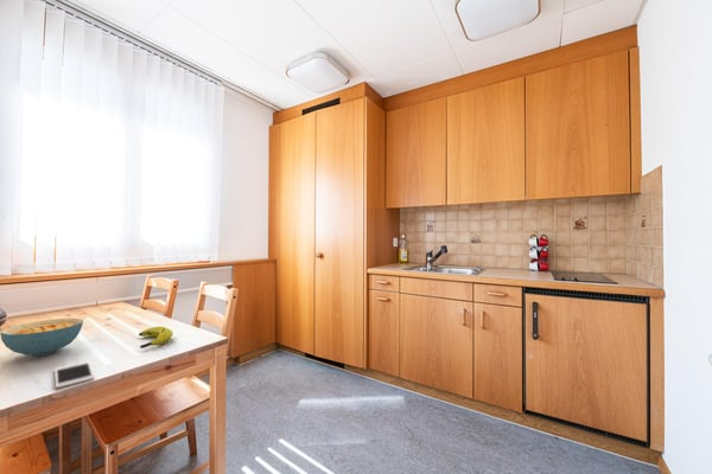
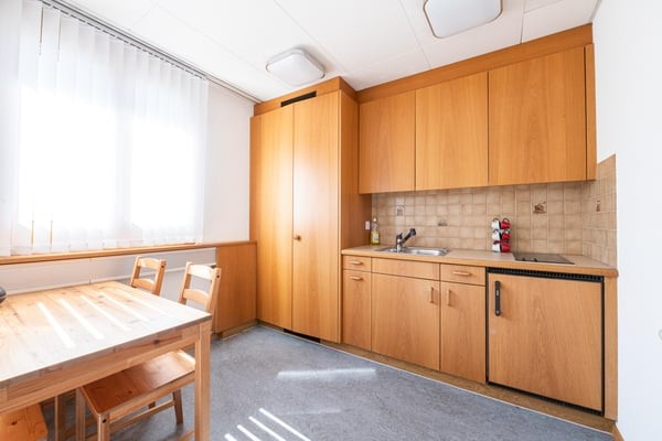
- banana [138,326,174,350]
- cell phone [53,360,96,389]
- cereal bowl [0,318,84,358]
